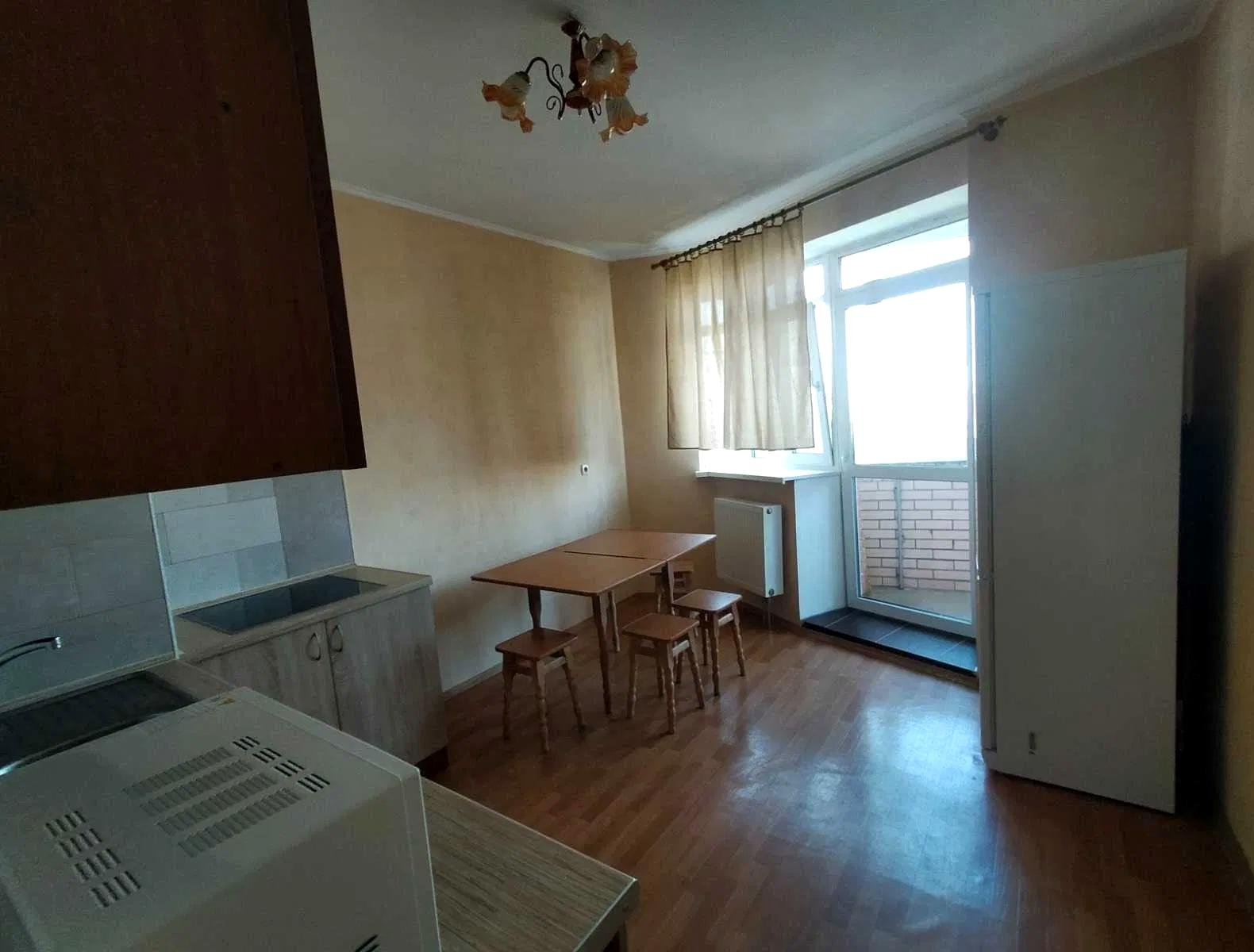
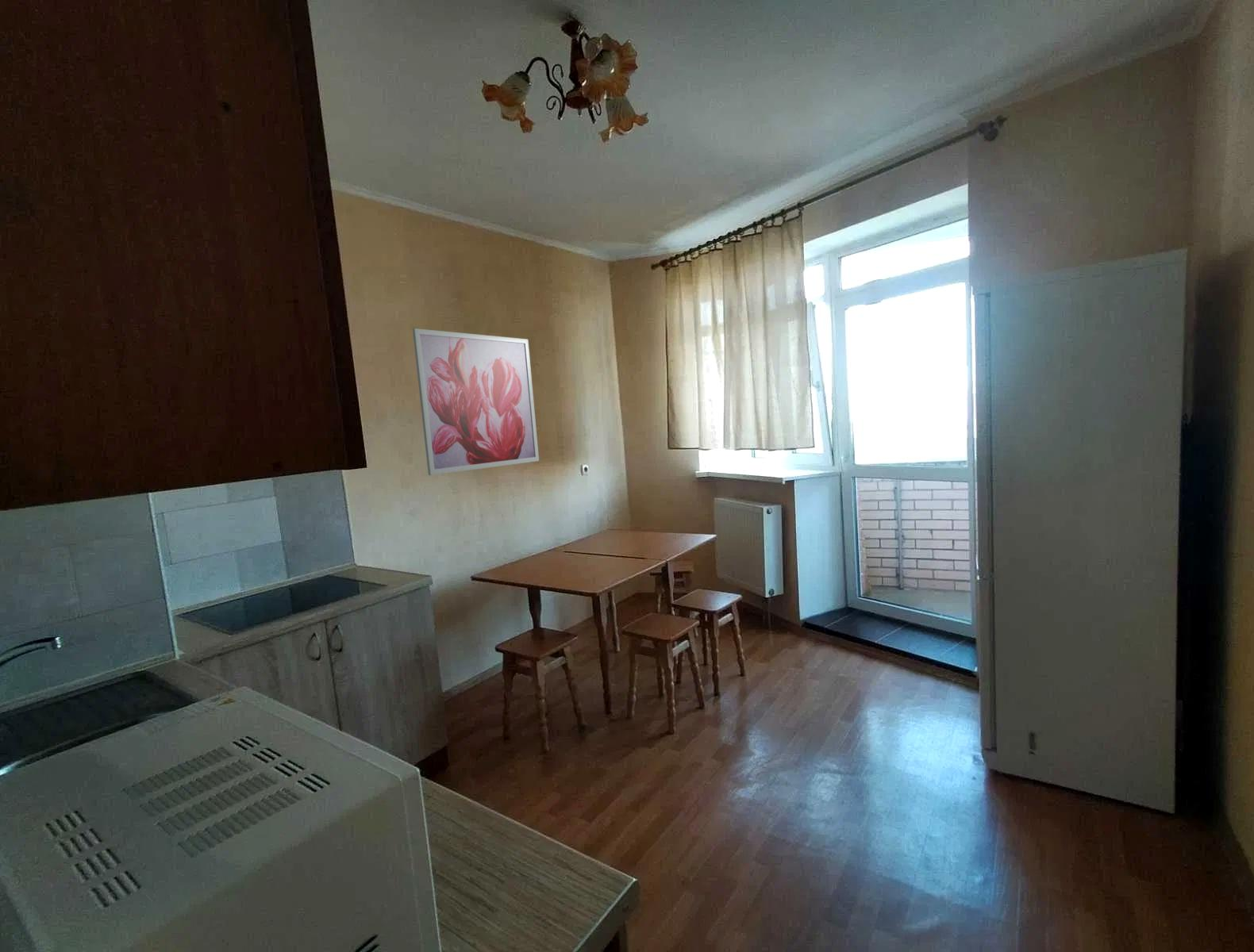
+ wall art [412,328,540,476]
